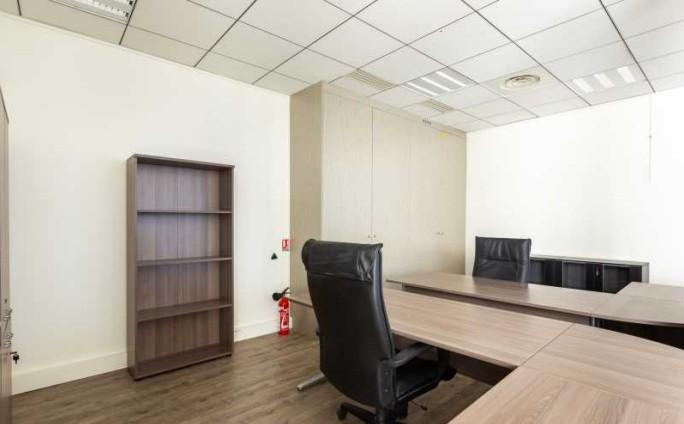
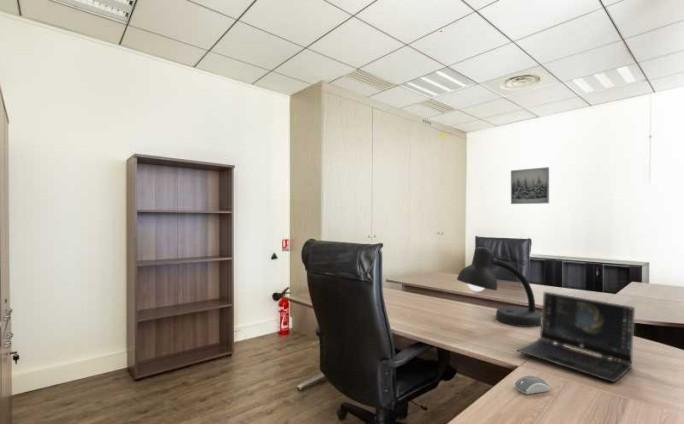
+ laptop computer [516,291,636,383]
+ computer mouse [514,375,550,395]
+ desk lamp [456,246,542,328]
+ wall art [510,166,550,205]
